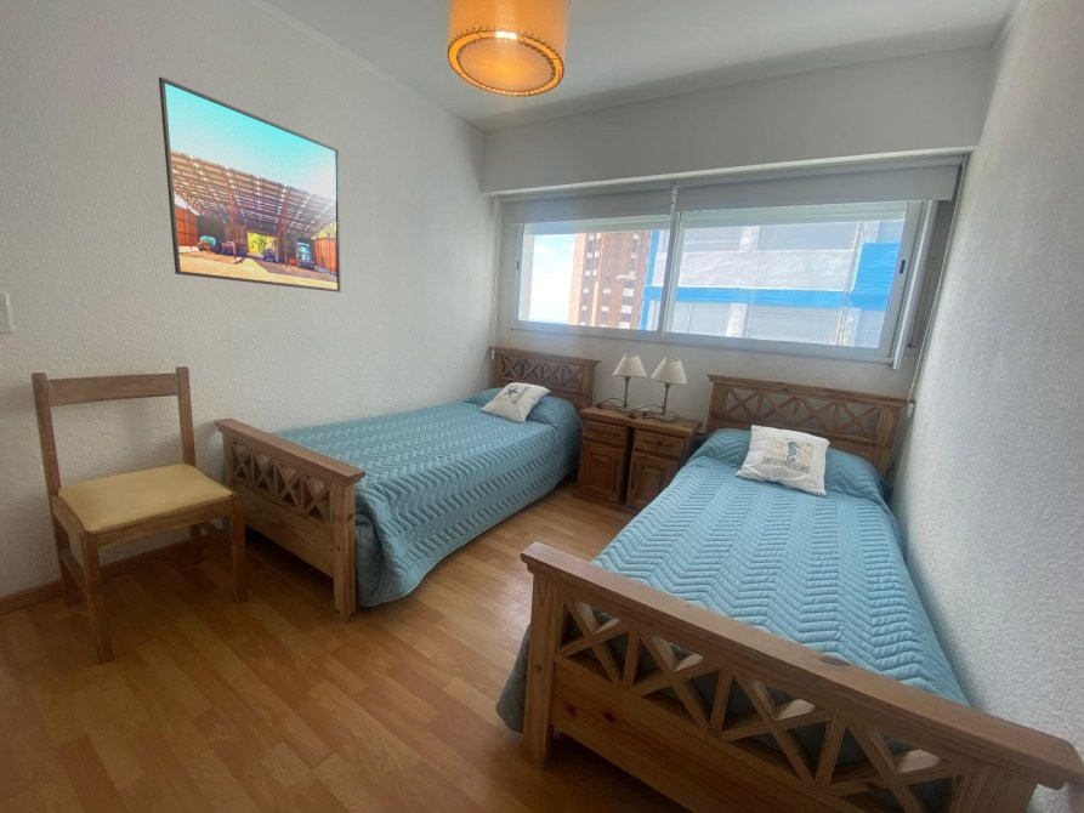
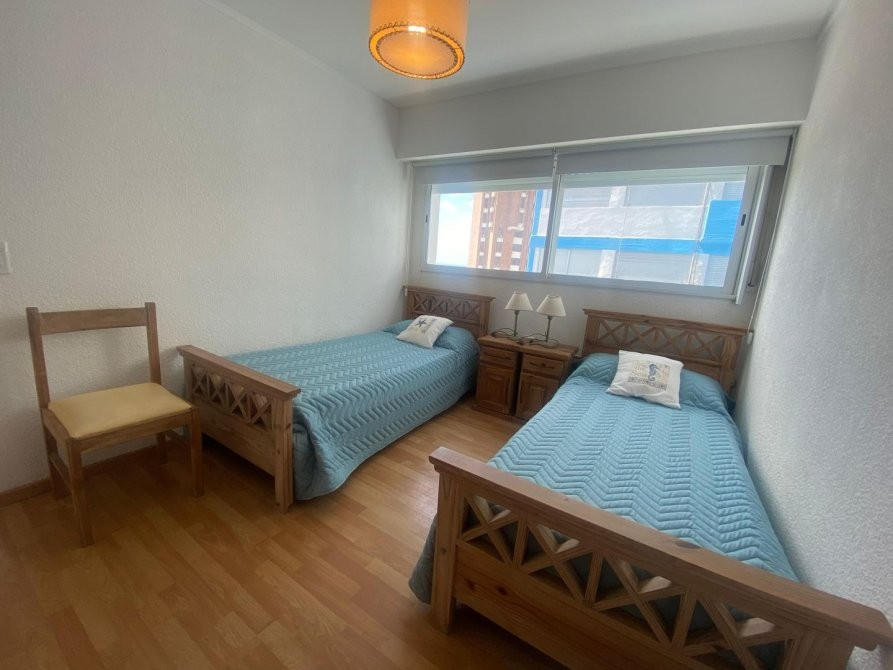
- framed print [158,76,342,294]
